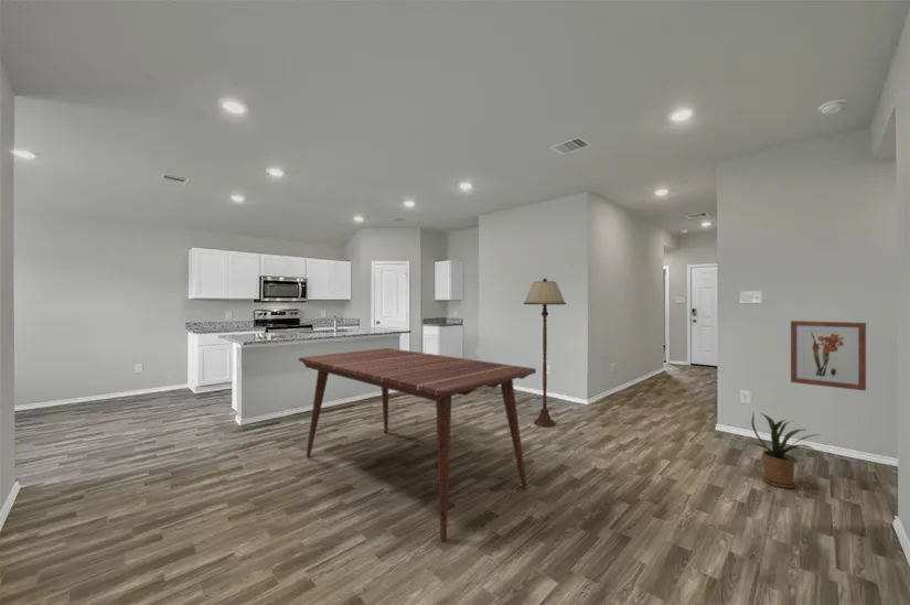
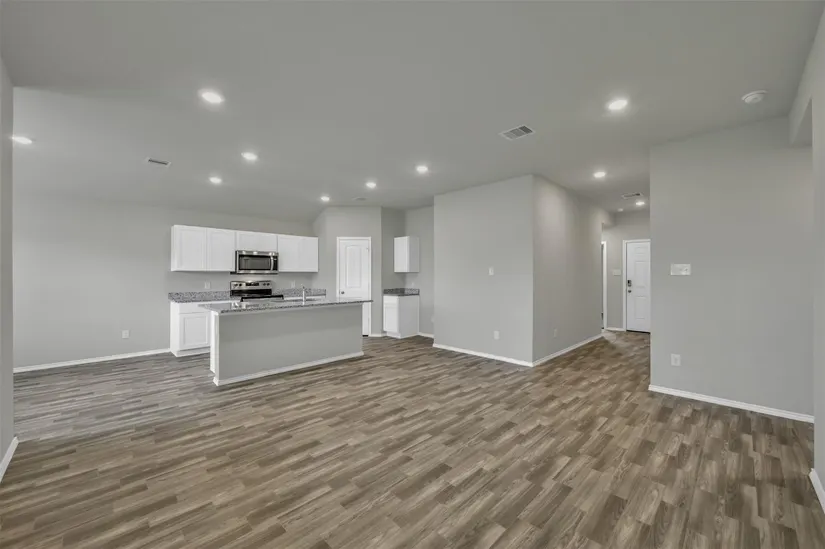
- floor lamp [523,278,567,428]
- house plant [750,412,822,489]
- dining table [298,347,537,542]
- wall art [790,320,867,392]
